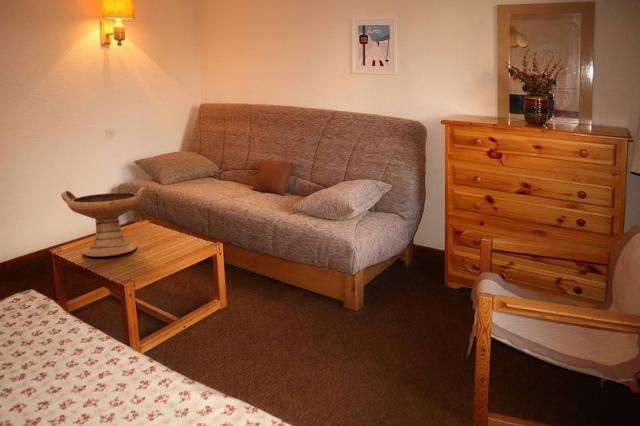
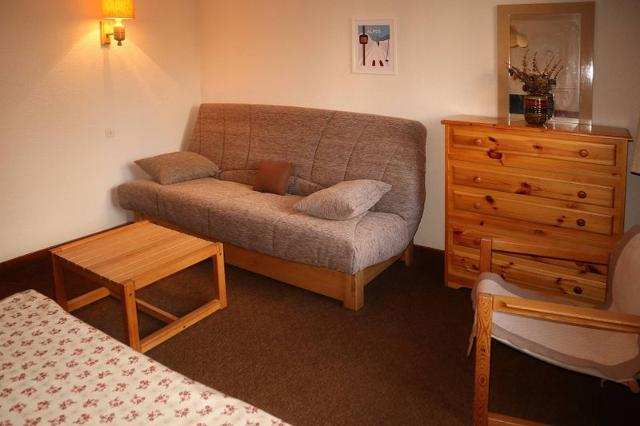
- decorative bowl [60,186,147,258]
